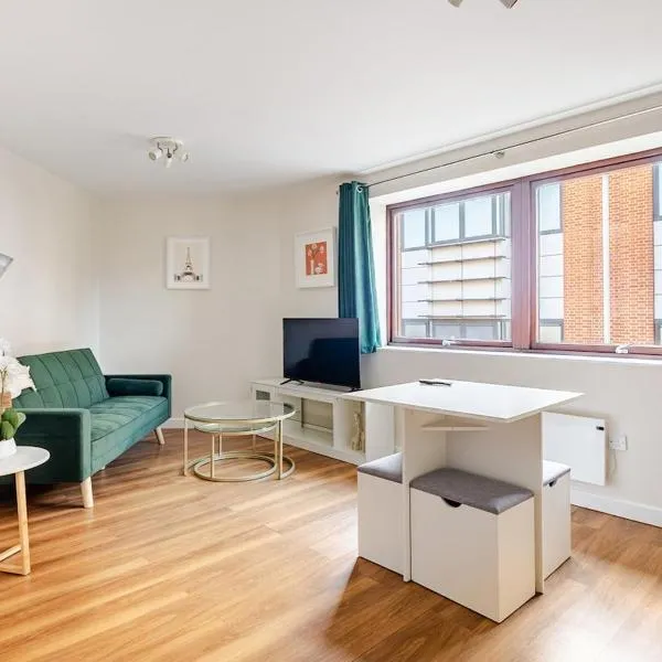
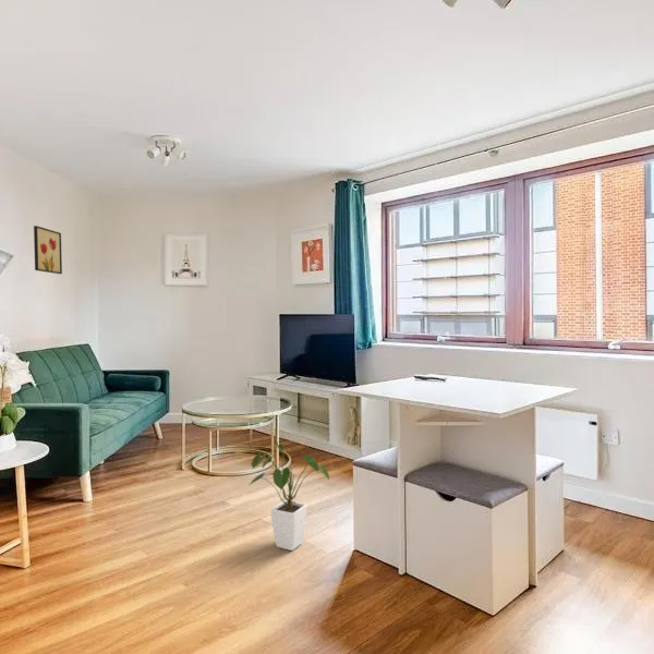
+ wall art [33,225,63,275]
+ house plant [249,439,330,552]
